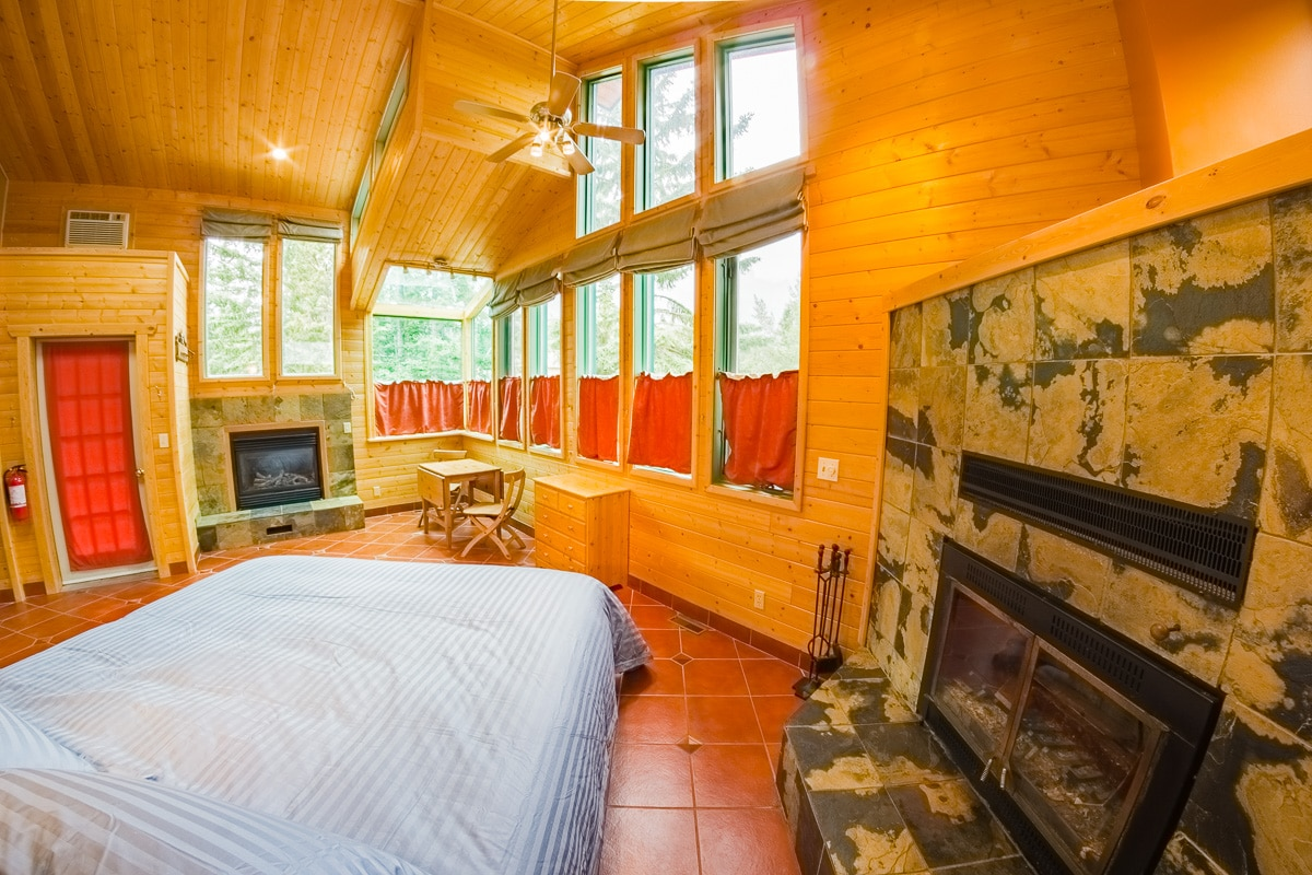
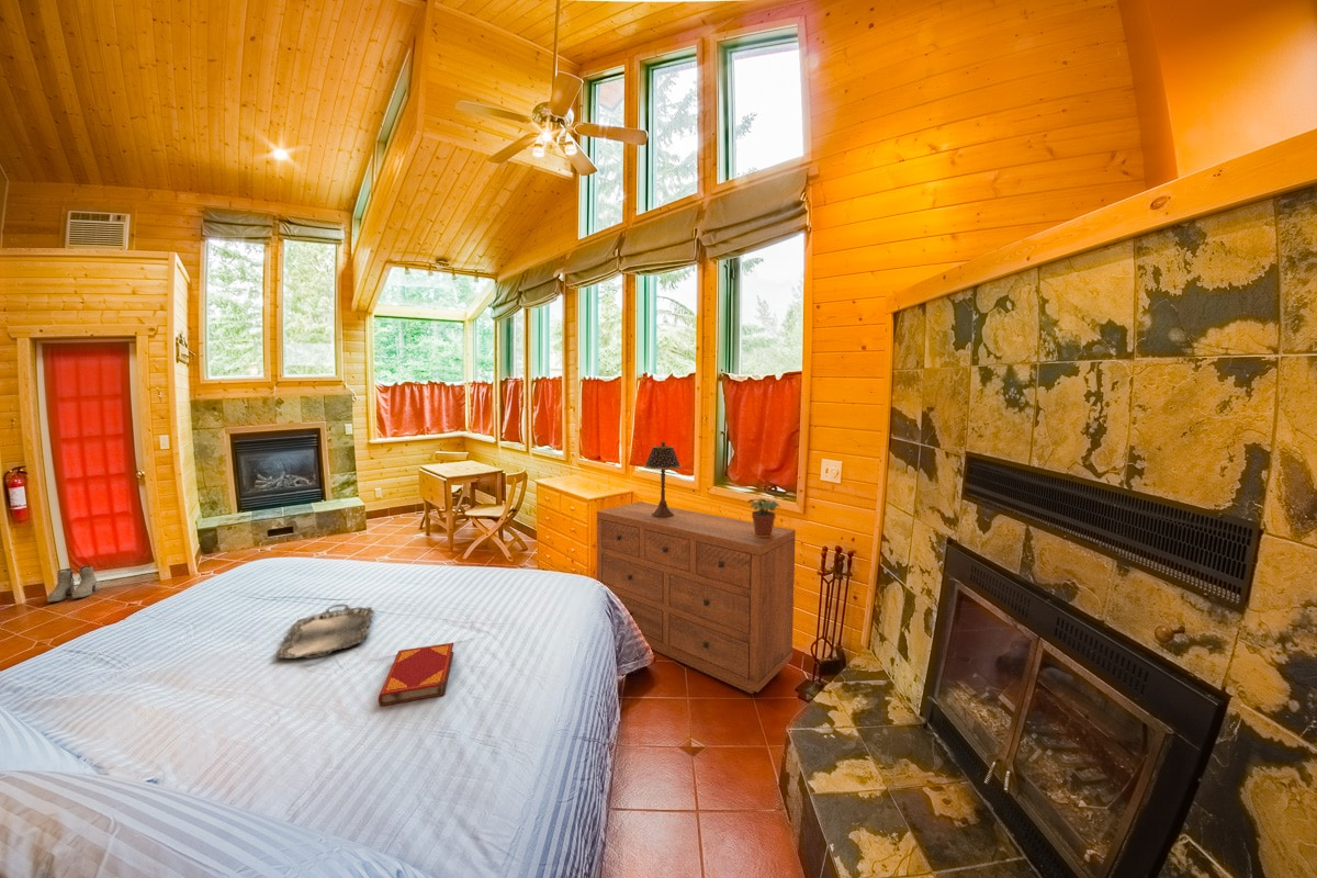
+ serving tray [274,603,375,660]
+ potted plant [747,497,780,537]
+ dresser [596,500,797,695]
+ boots [46,565,98,604]
+ table lamp [643,440,683,518]
+ hardback book [378,642,454,707]
